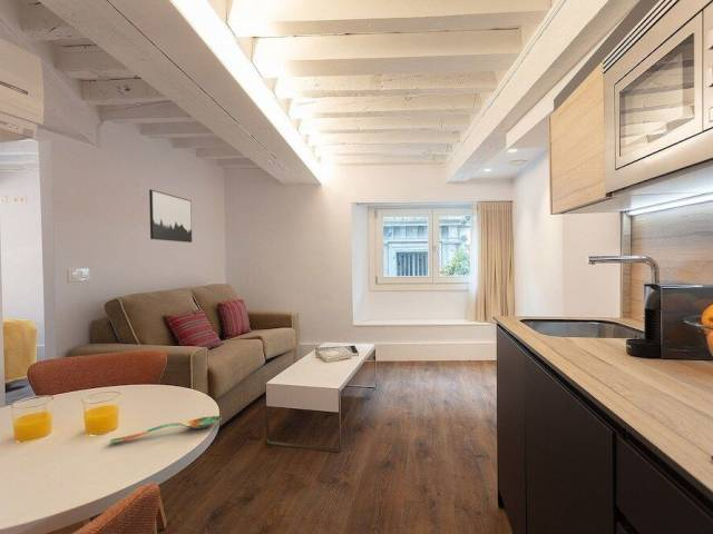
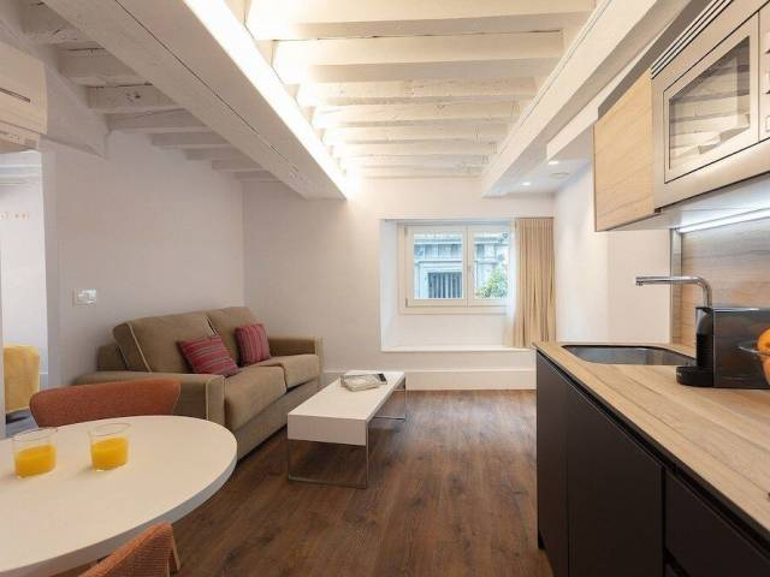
- wall art [148,189,193,244]
- spoon [109,415,223,444]
